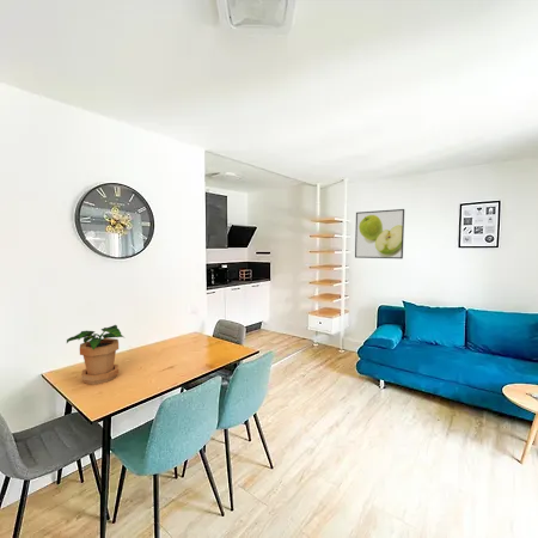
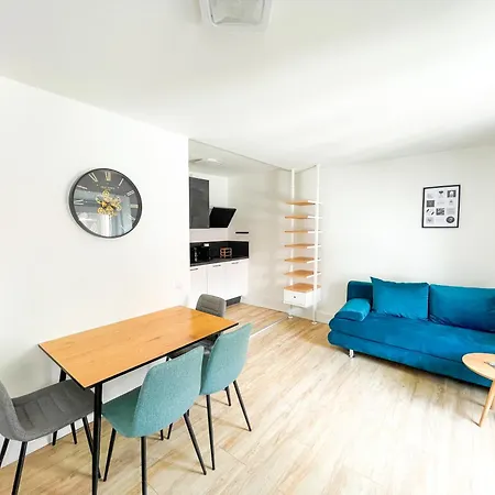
- potted plant [66,324,124,385]
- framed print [354,208,405,259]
